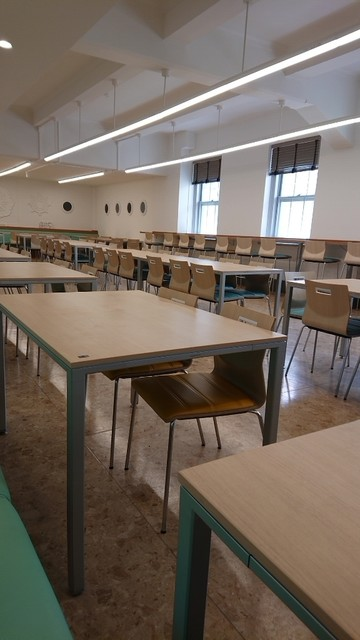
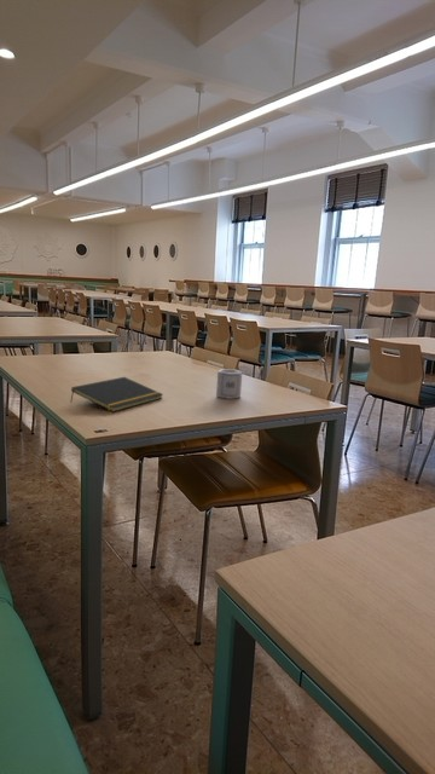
+ cup [215,368,243,400]
+ notepad [69,376,164,414]
